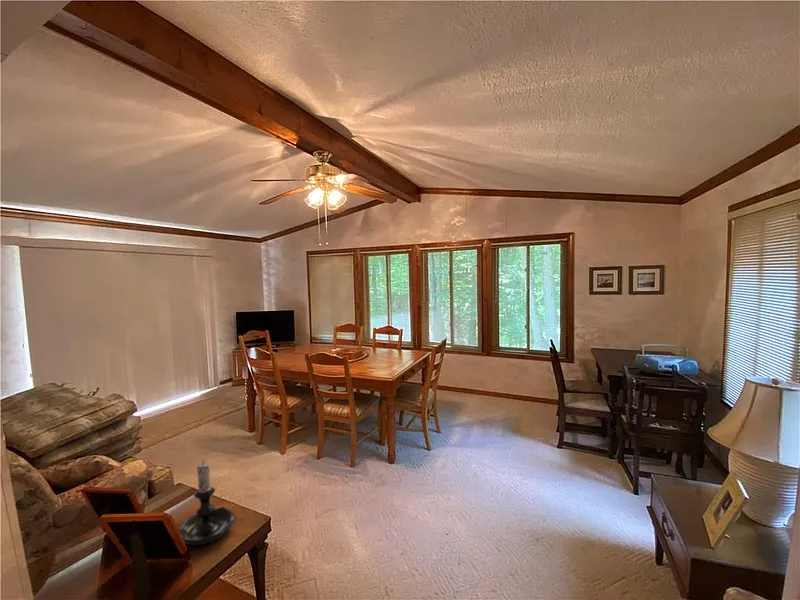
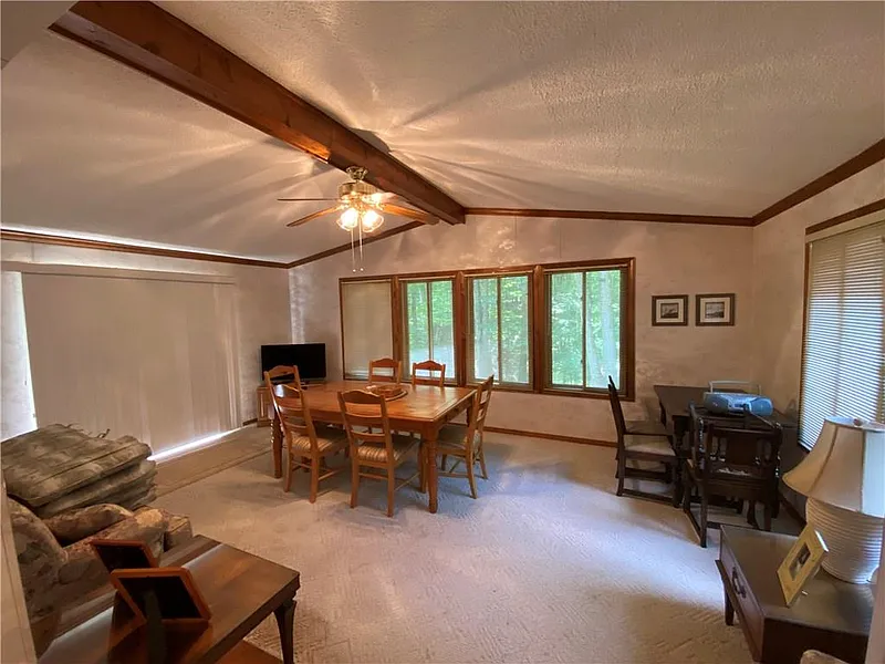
- candle holder [177,459,237,546]
